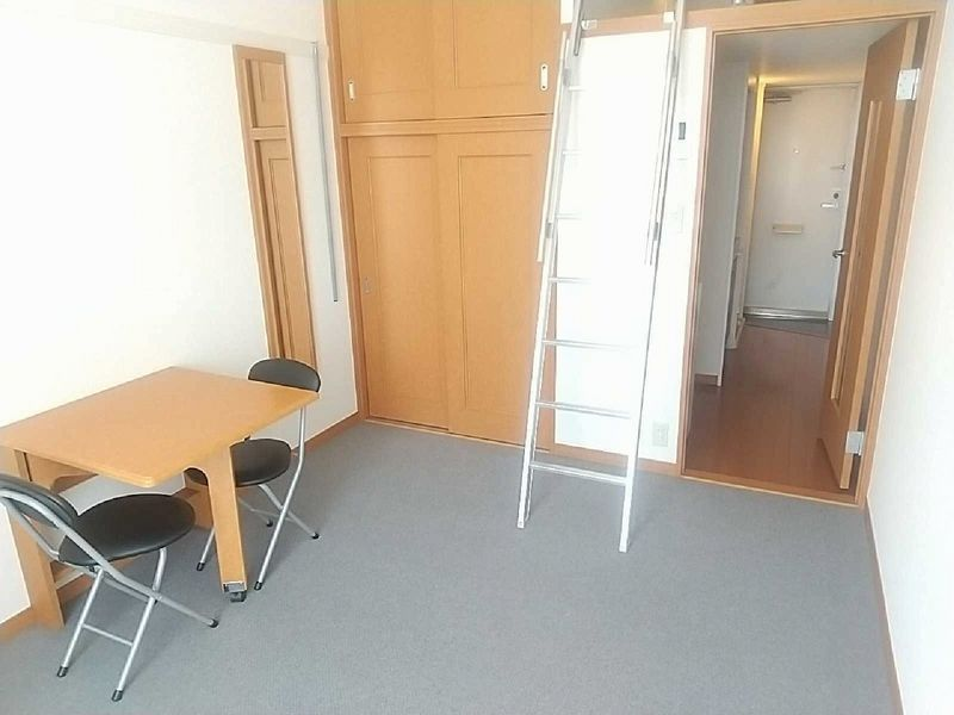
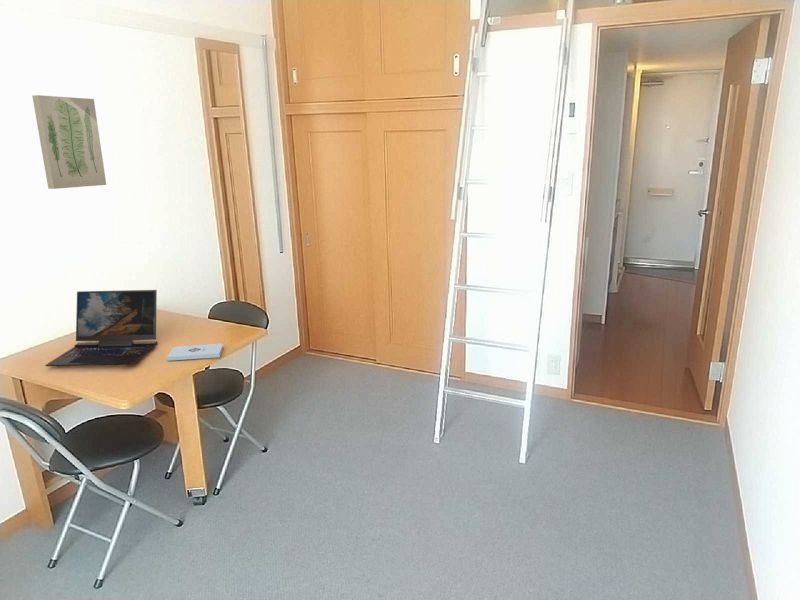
+ laptop [44,289,159,367]
+ wall art [31,94,107,190]
+ notepad [166,343,224,362]
